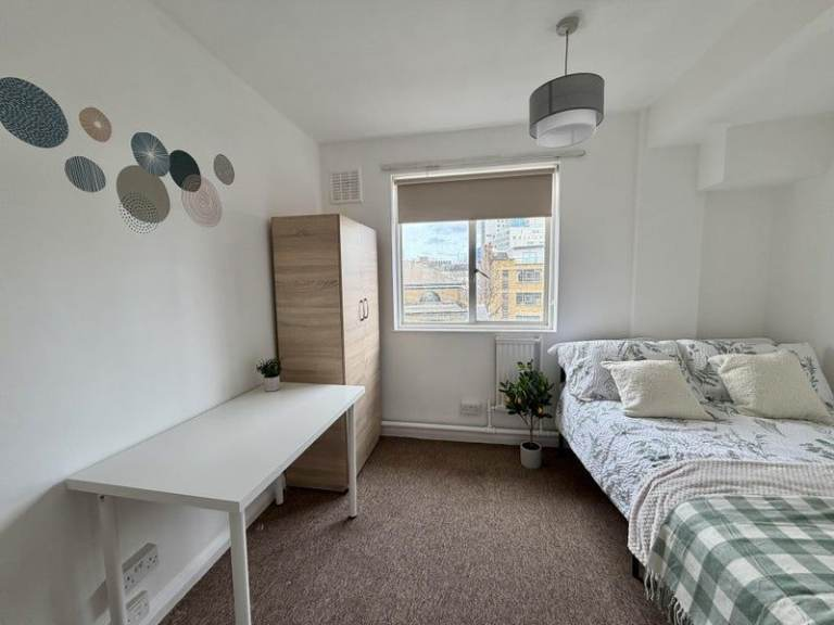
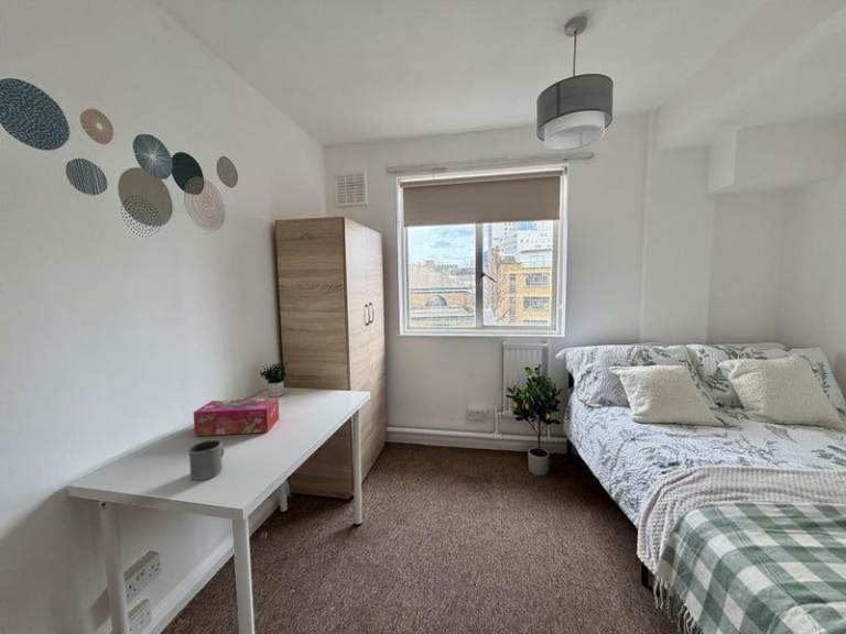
+ mug [187,439,226,481]
+ tissue box [193,397,280,437]
